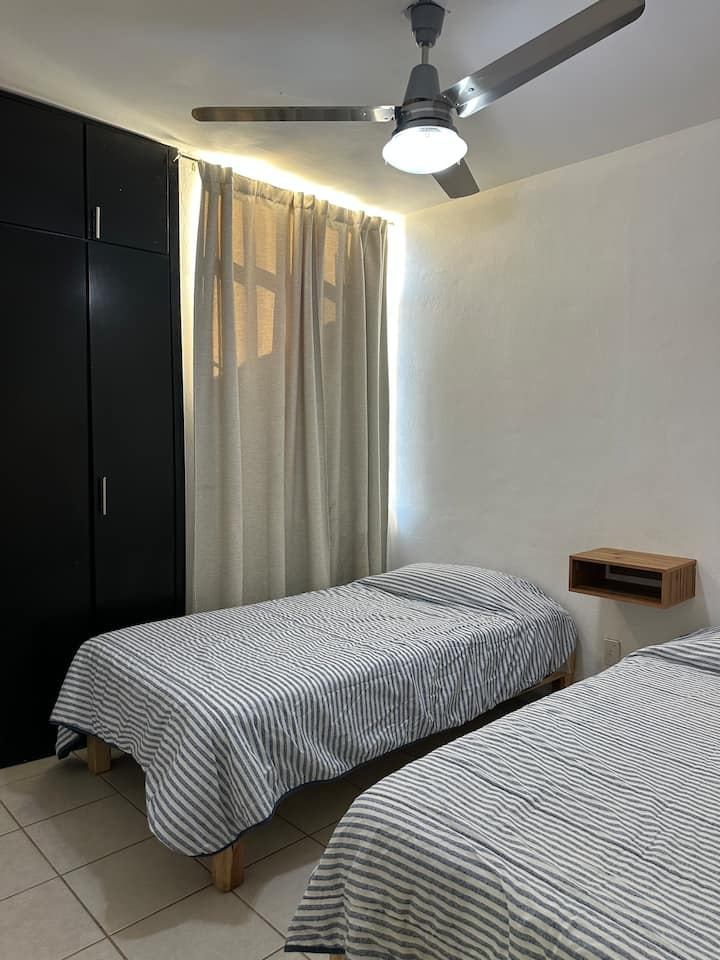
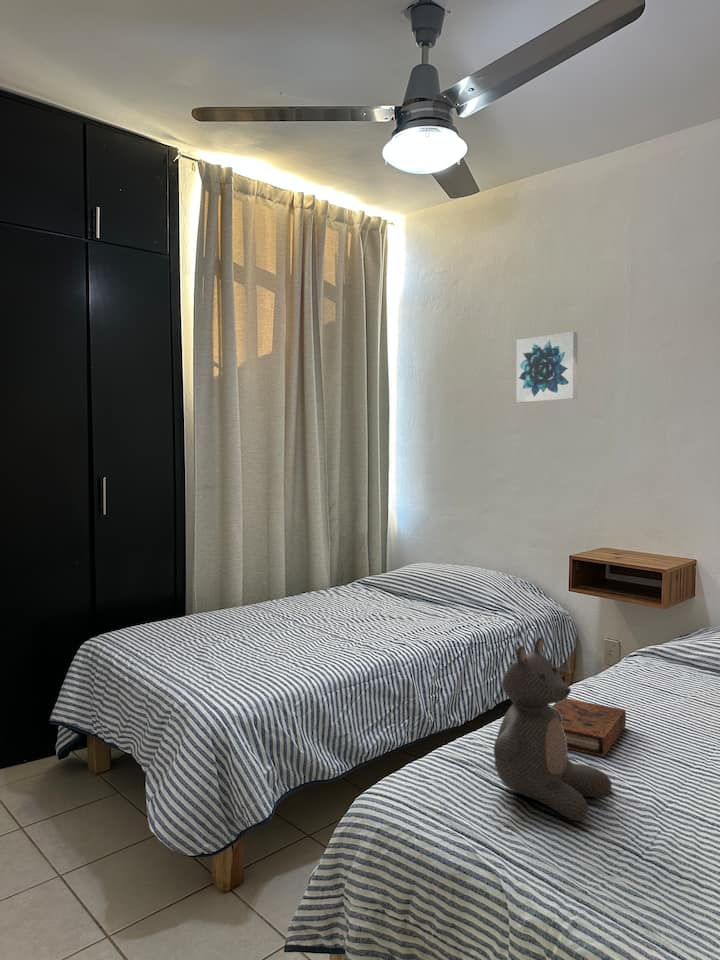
+ wall art [515,331,579,404]
+ book [551,698,627,758]
+ teddy bear [493,636,613,822]
